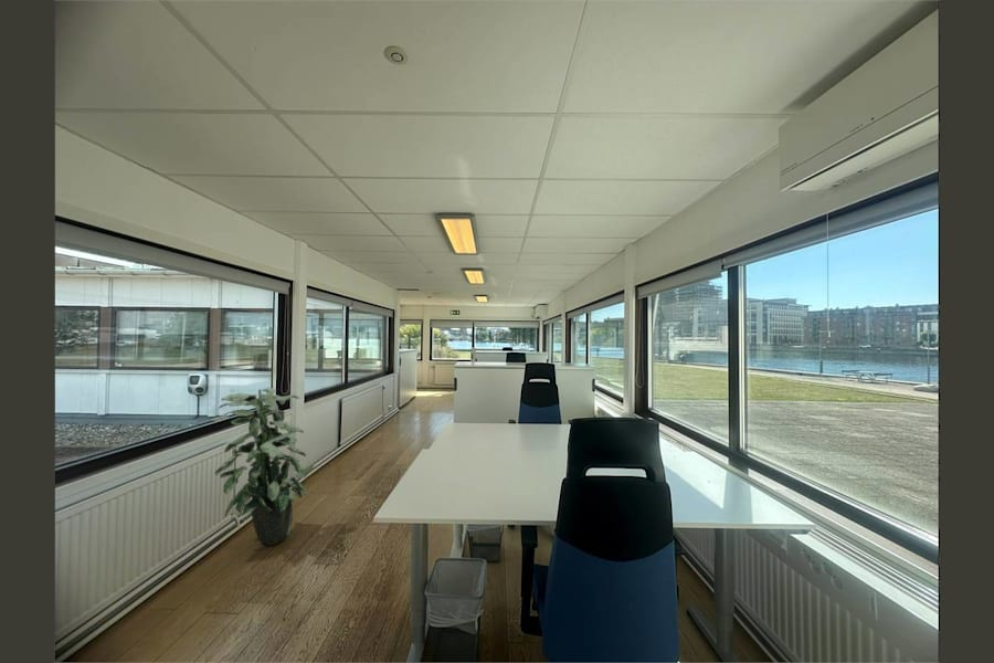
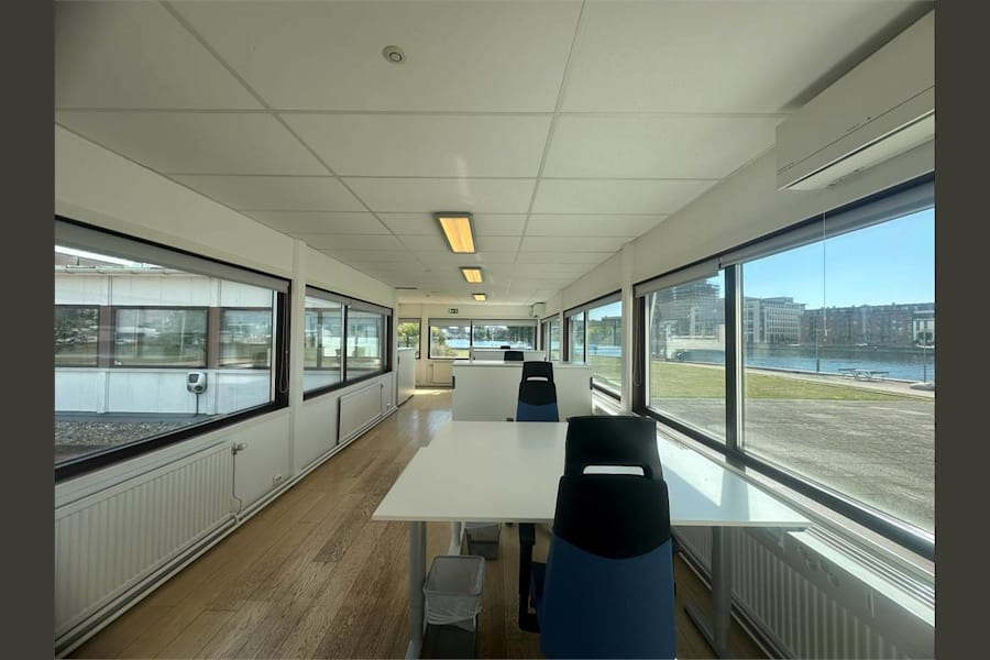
- indoor plant [214,387,315,547]
